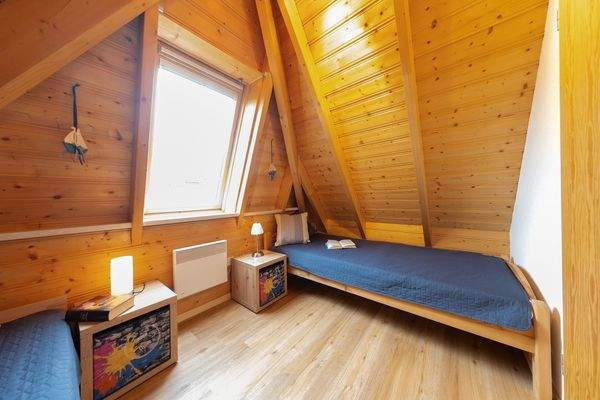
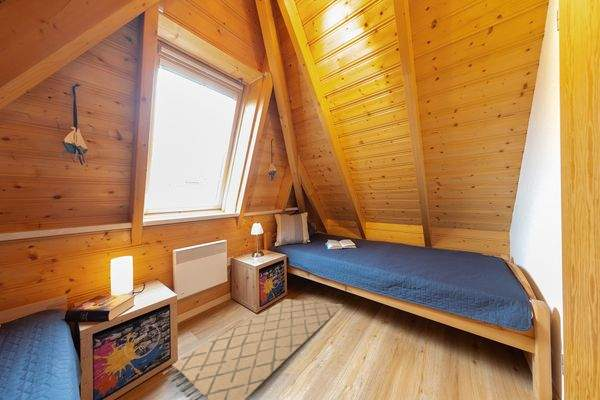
+ rug [162,298,343,400]
